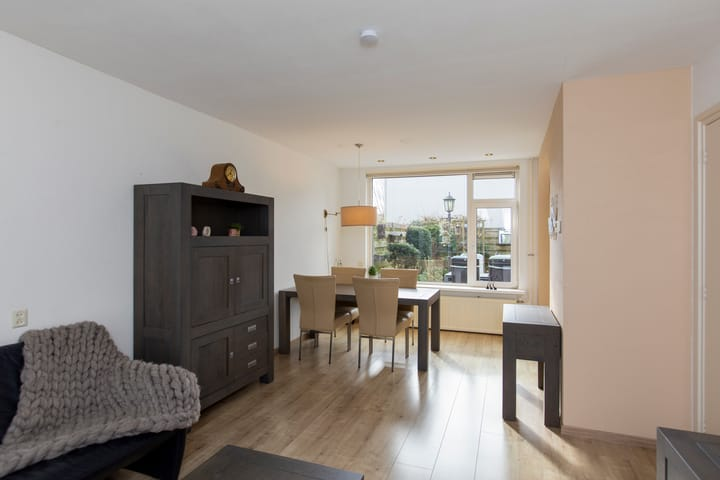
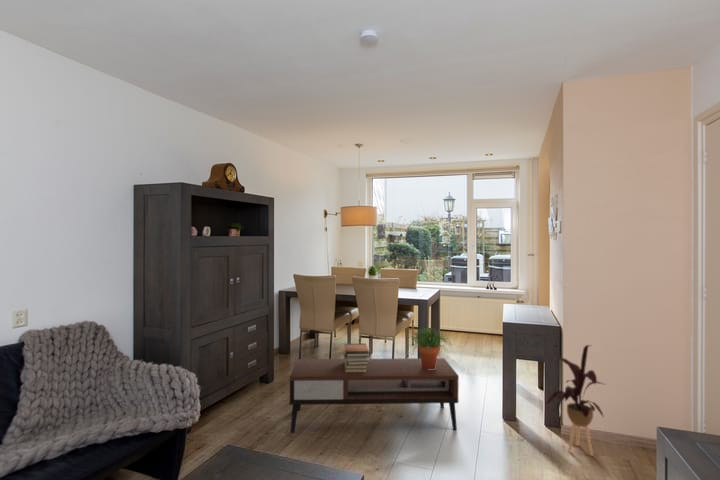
+ coffee table [289,357,460,433]
+ potted plant [405,326,452,370]
+ house plant [545,344,607,457]
+ book stack [342,342,371,372]
